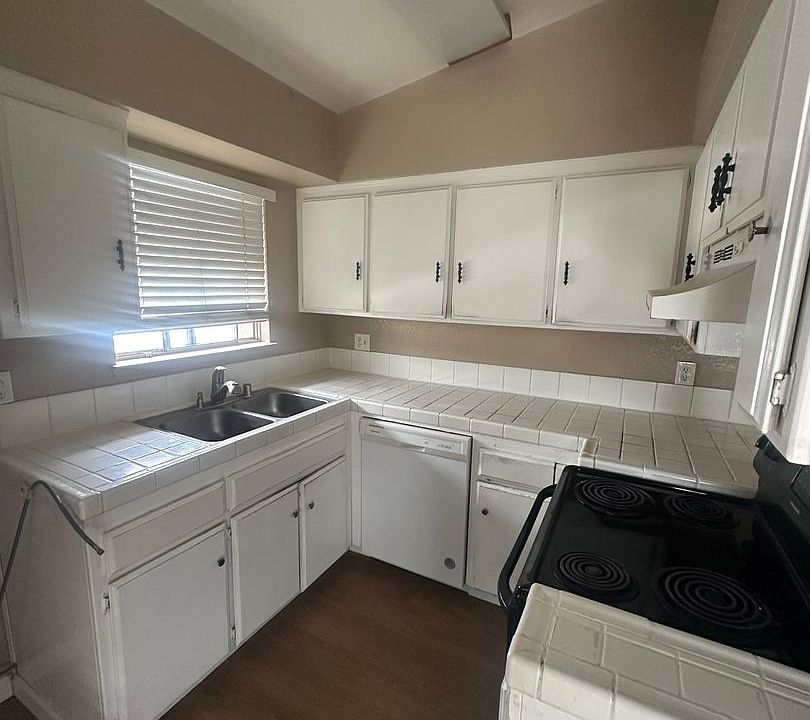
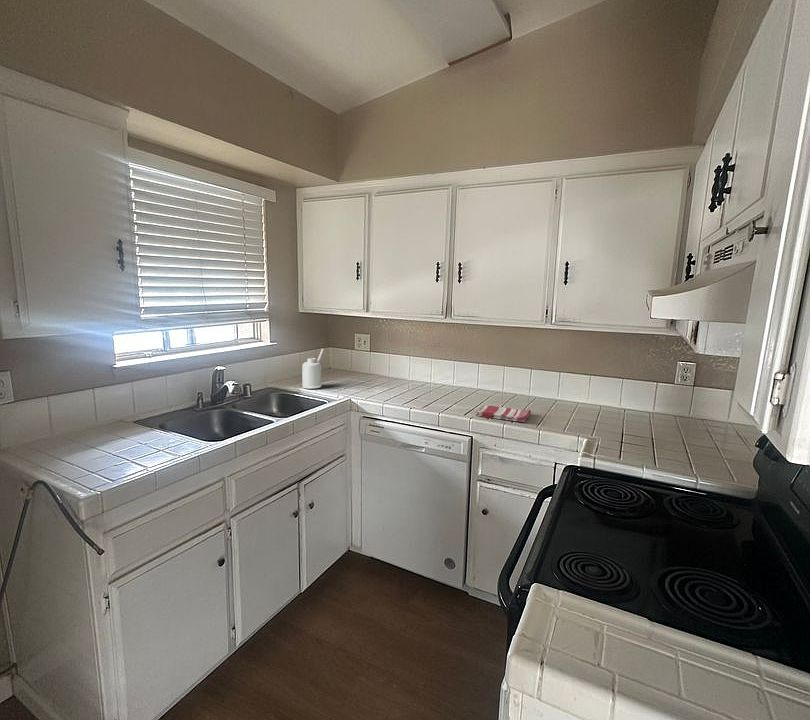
+ dish towel [475,404,532,423]
+ soap dispenser [301,348,325,390]
